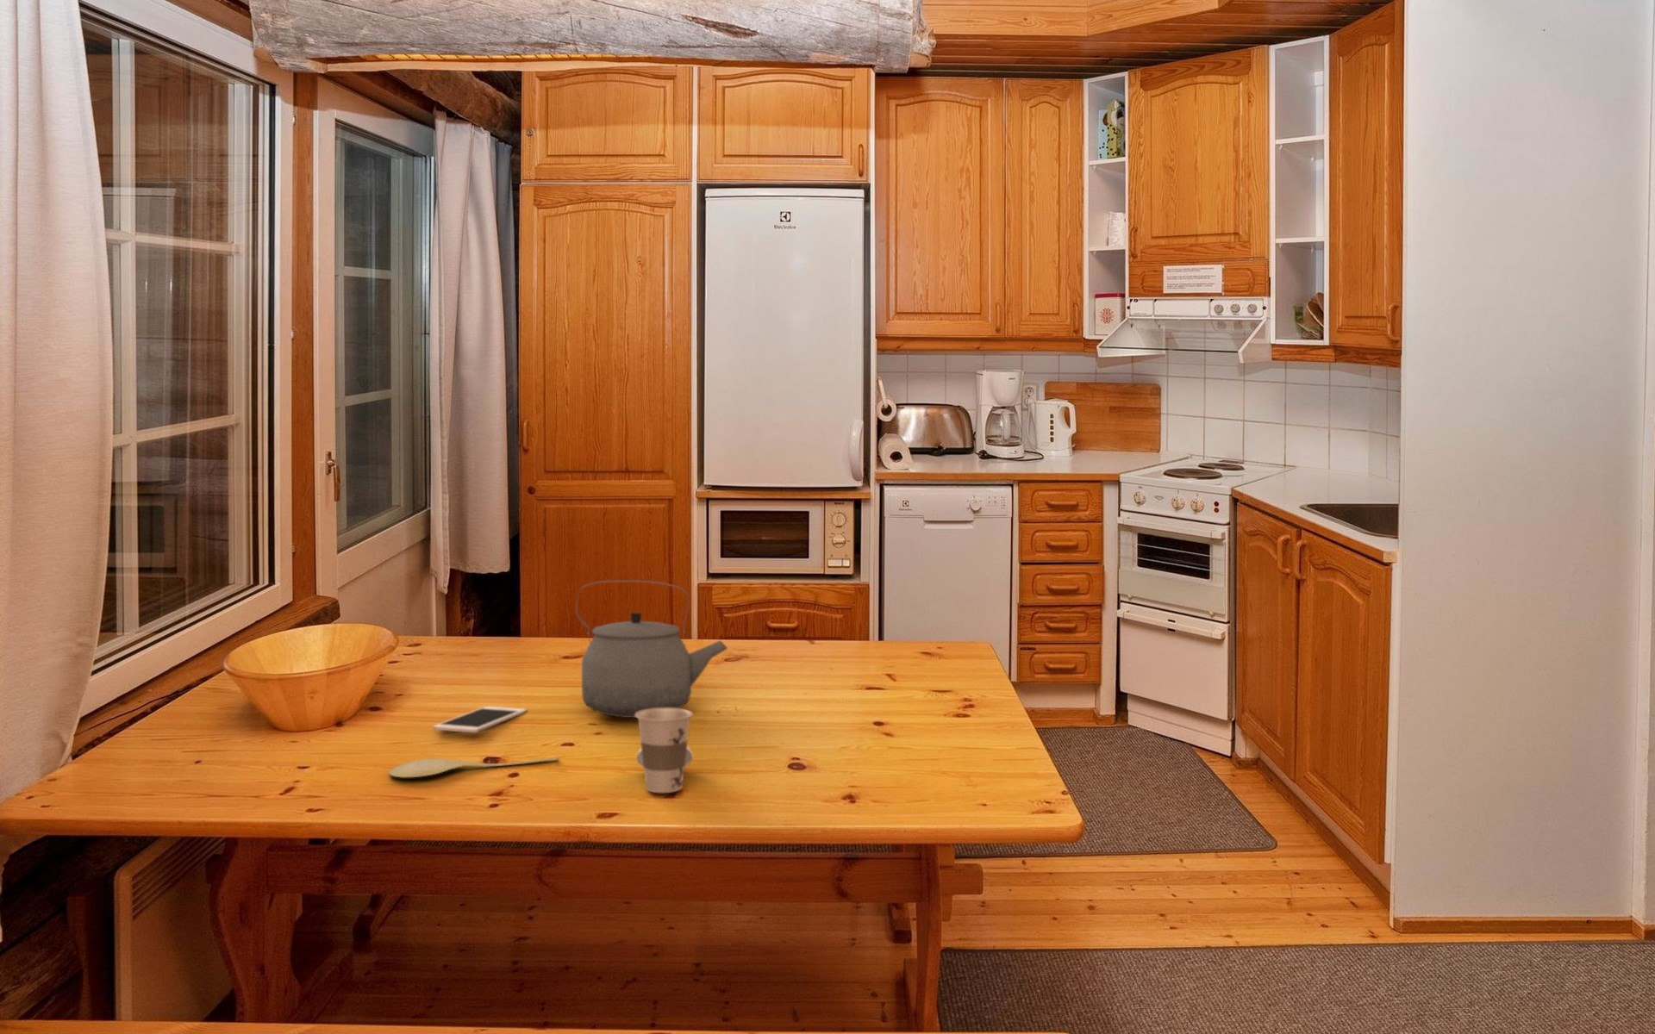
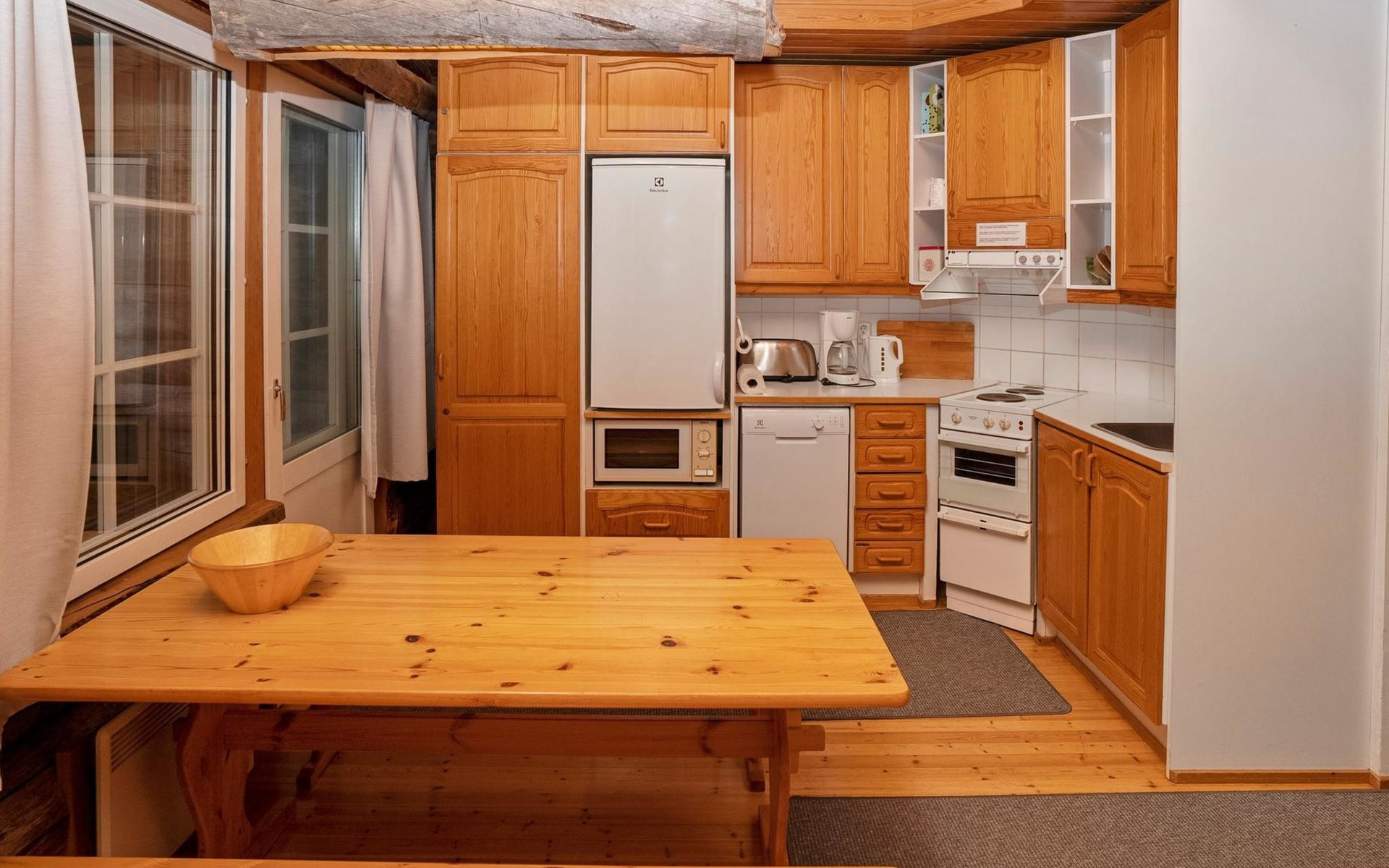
- tea kettle [575,580,728,718]
- cell phone [433,705,528,734]
- spoon [388,756,560,778]
- cup [635,708,693,793]
